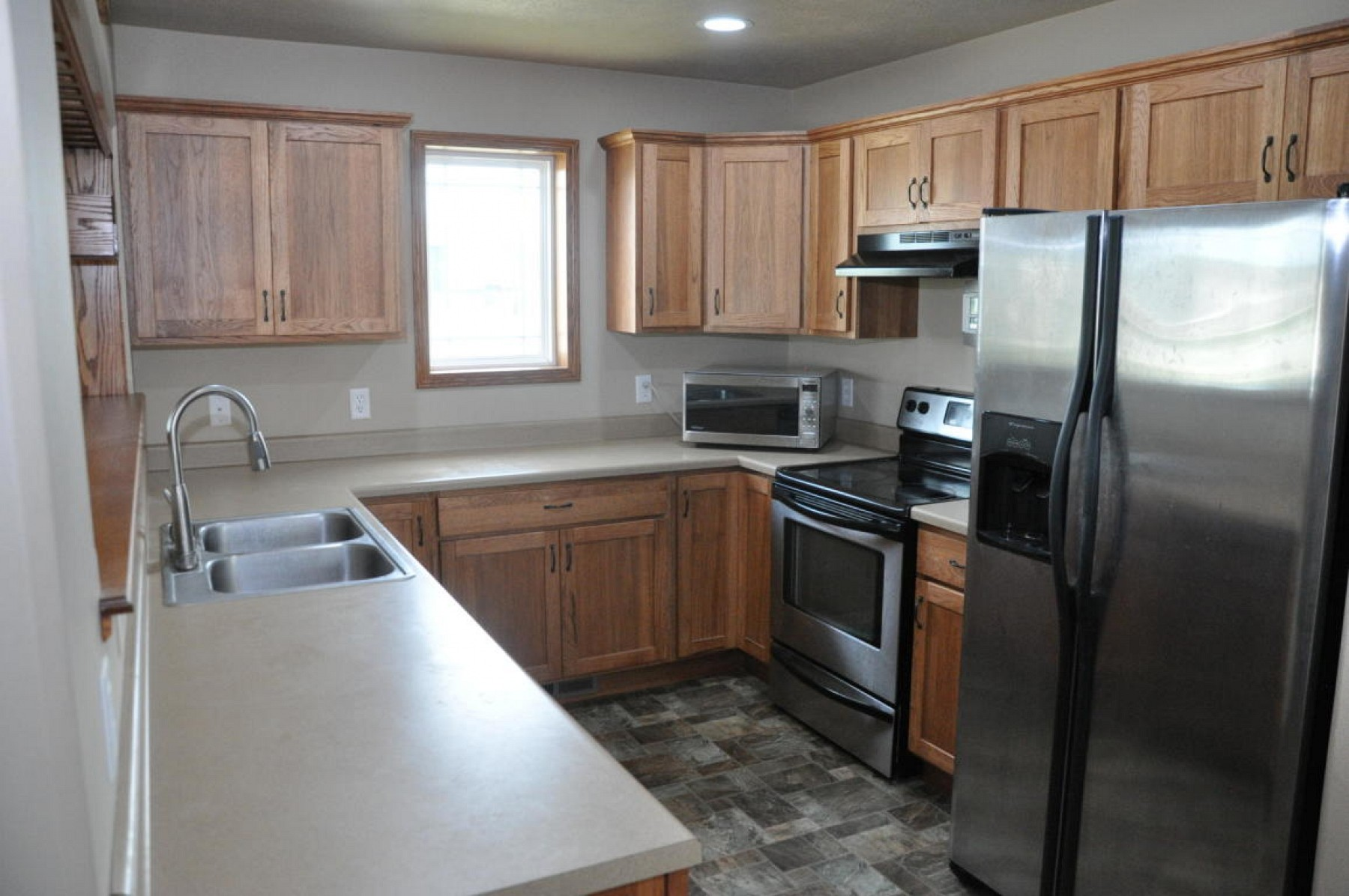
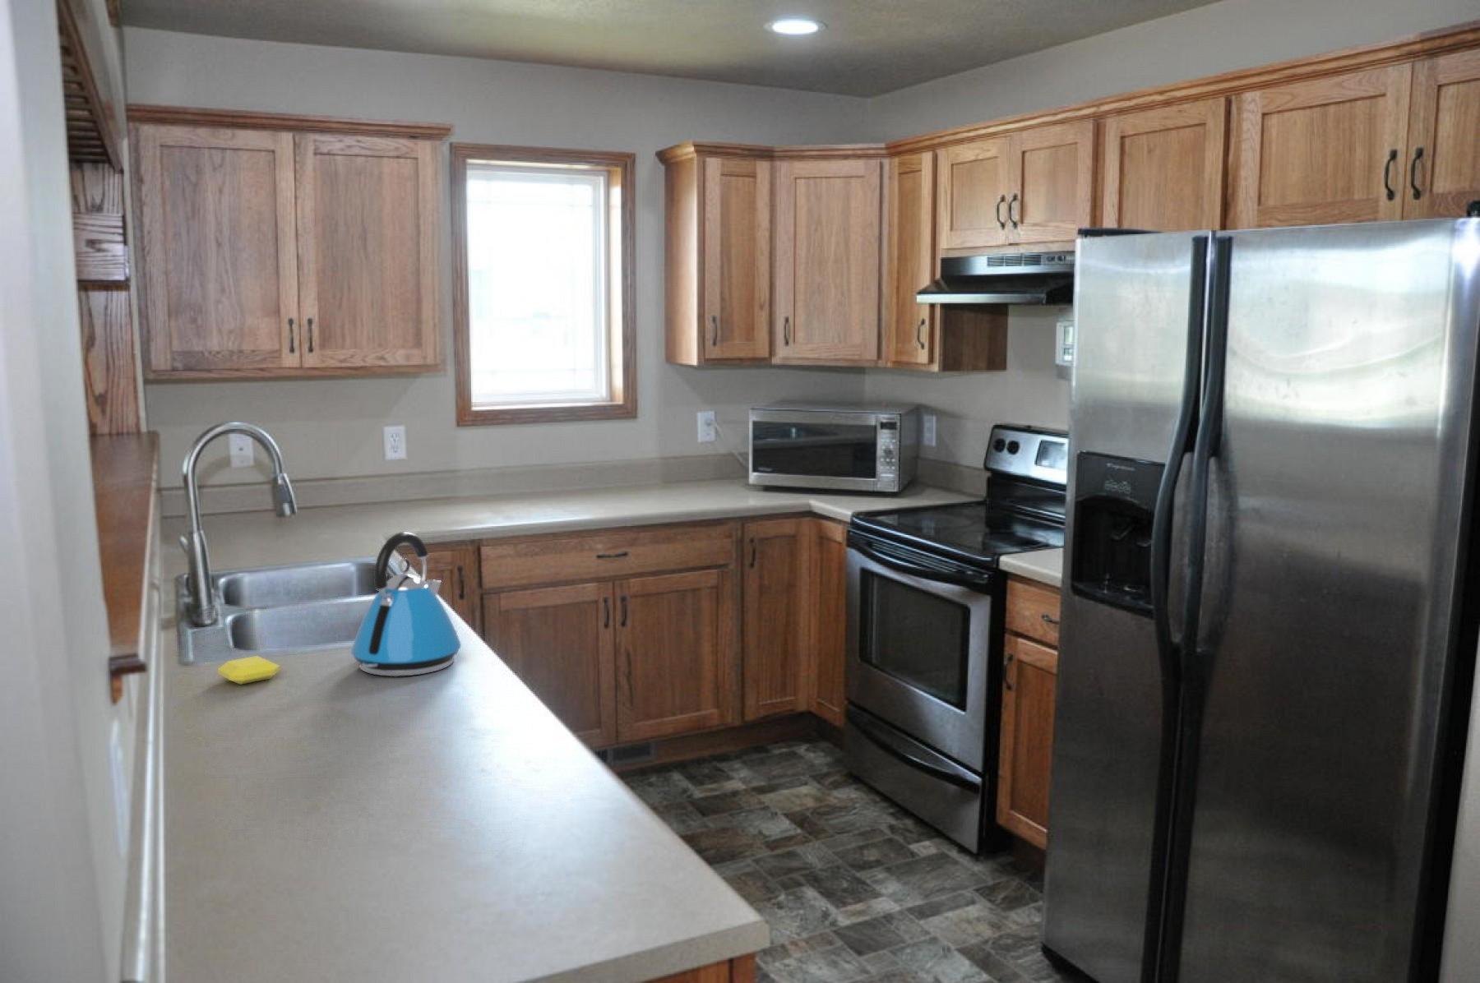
+ kettle [350,531,462,677]
+ soap bar [217,655,281,686]
